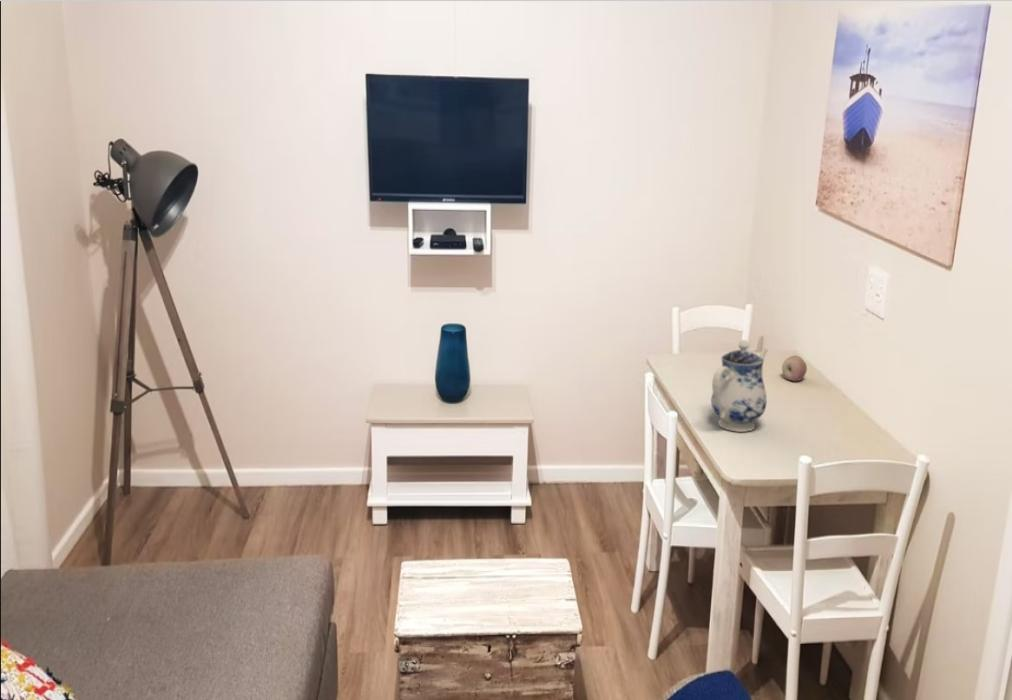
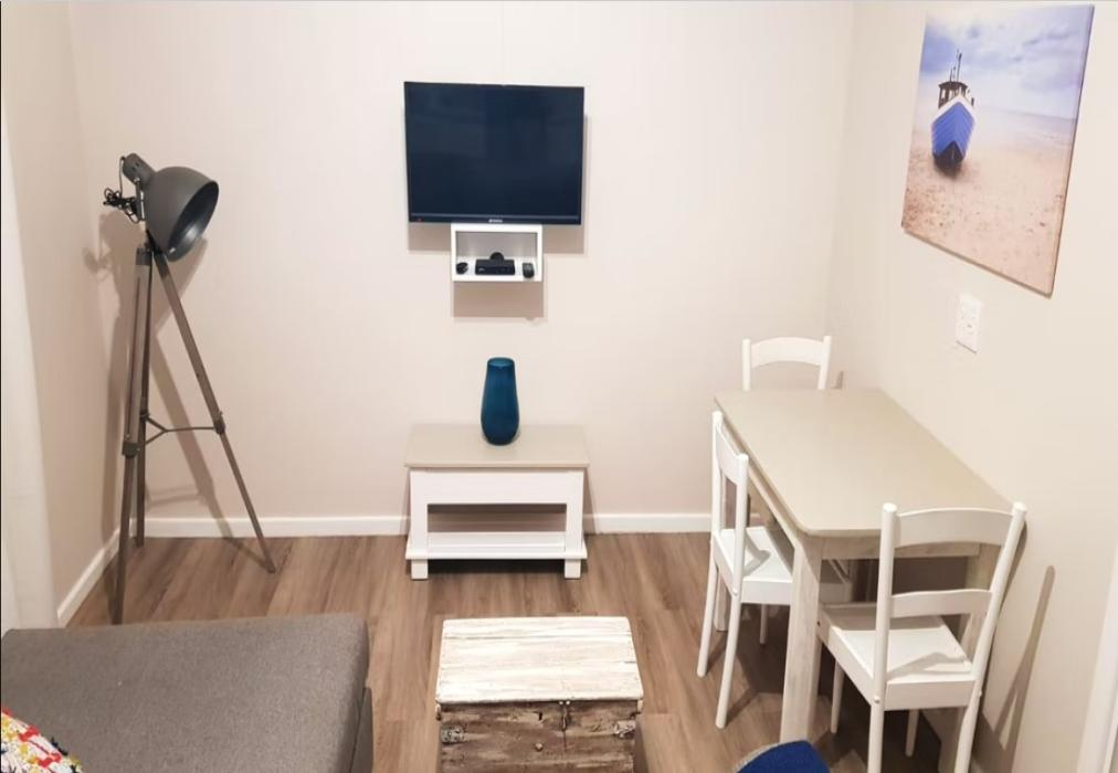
- teapot [710,339,769,433]
- fruit [781,355,808,382]
